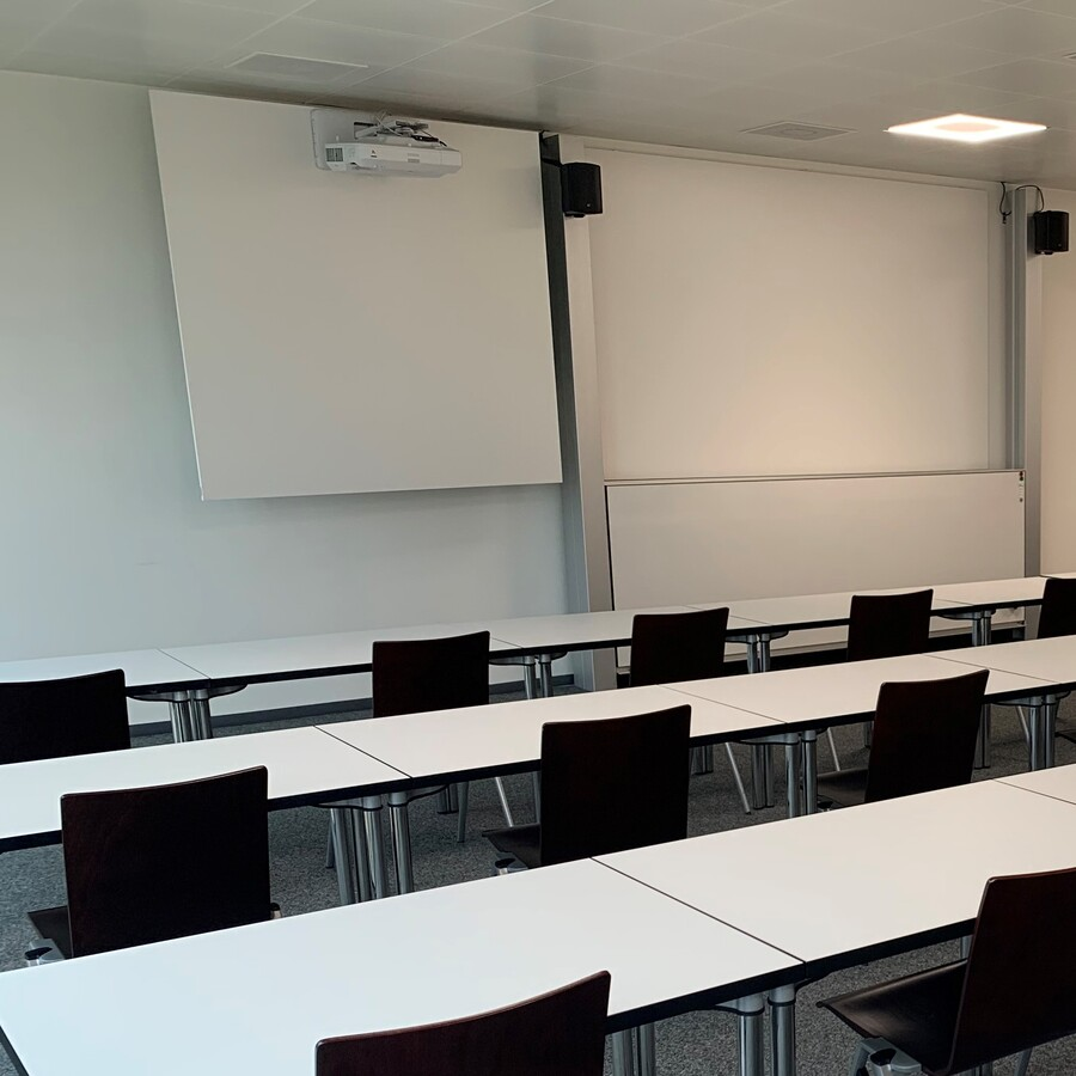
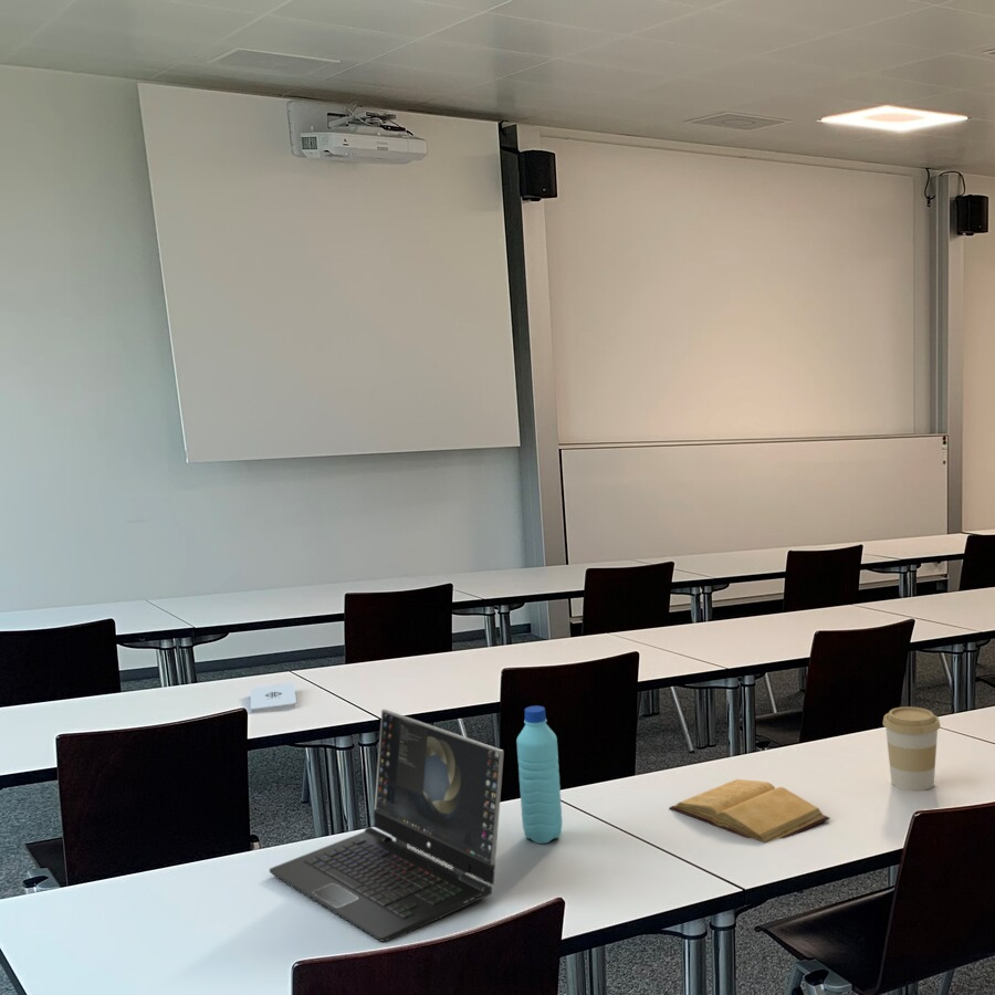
+ book [668,778,831,844]
+ water bottle [515,704,564,845]
+ notepad [250,682,297,714]
+ coffee cup [882,705,942,792]
+ laptop [269,709,505,942]
